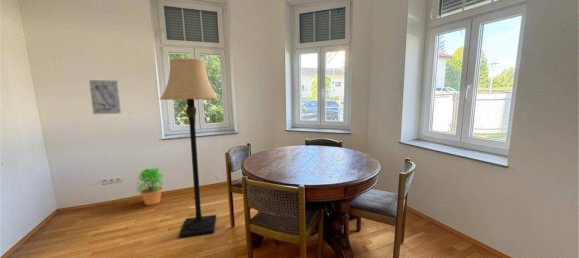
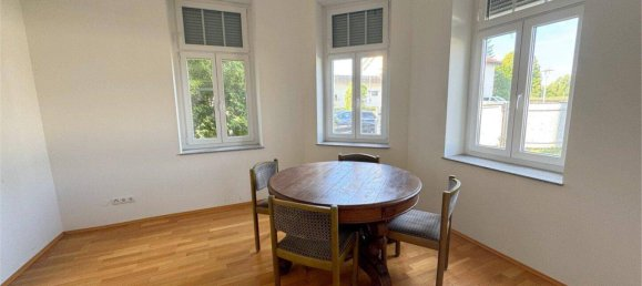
- wall art [88,79,122,115]
- lamp [158,58,220,238]
- potted plant [135,166,165,206]
